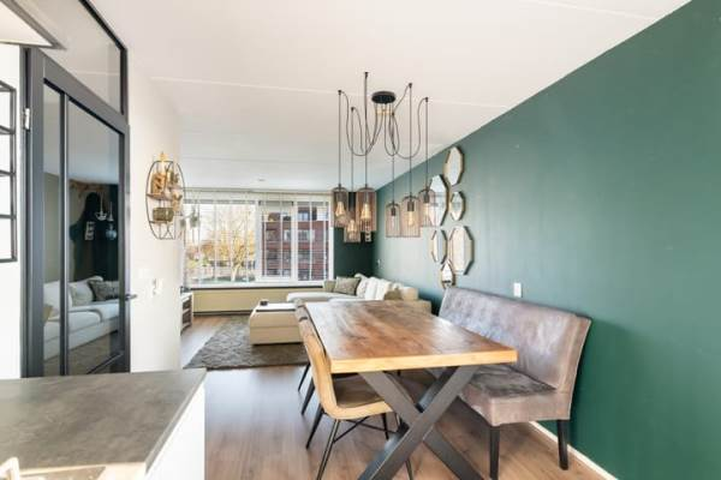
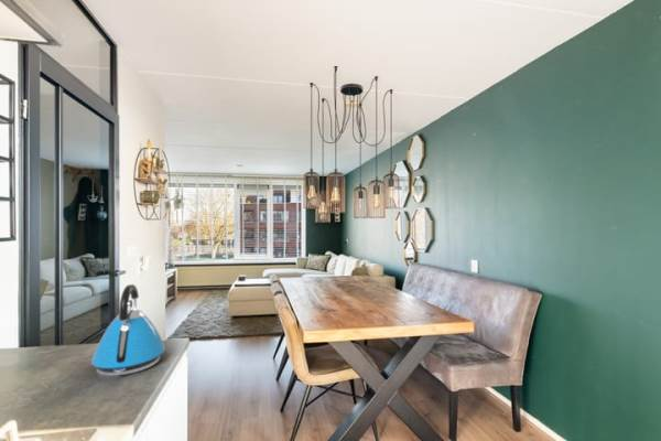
+ kettle [90,283,166,377]
